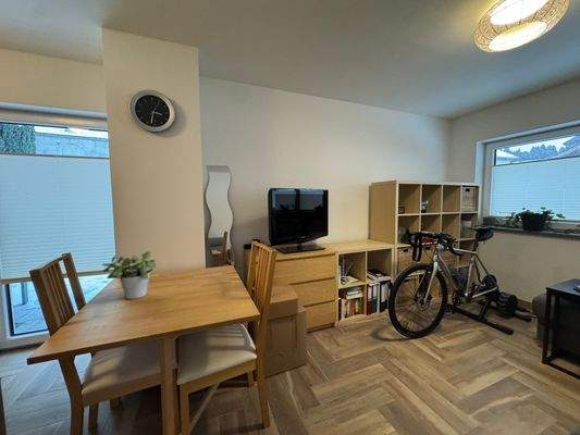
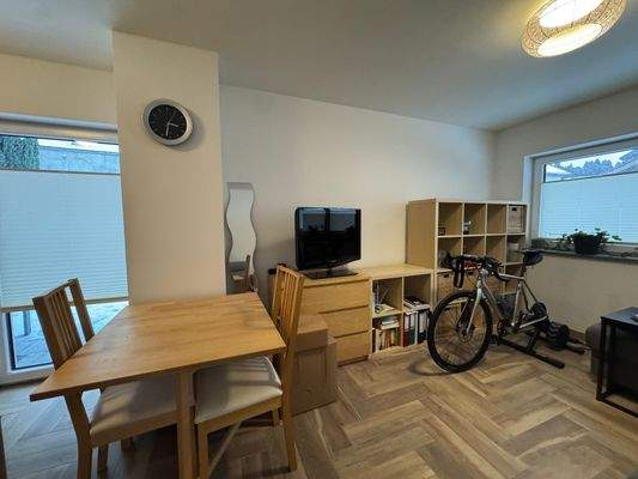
- potted plant [101,250,158,300]
